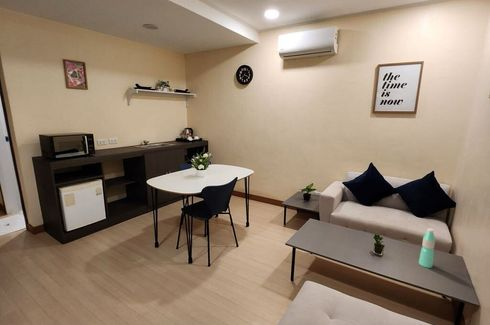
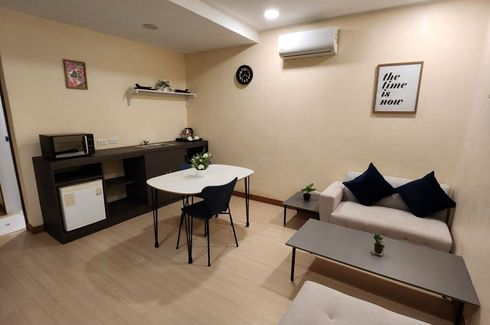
- water bottle [418,227,436,269]
